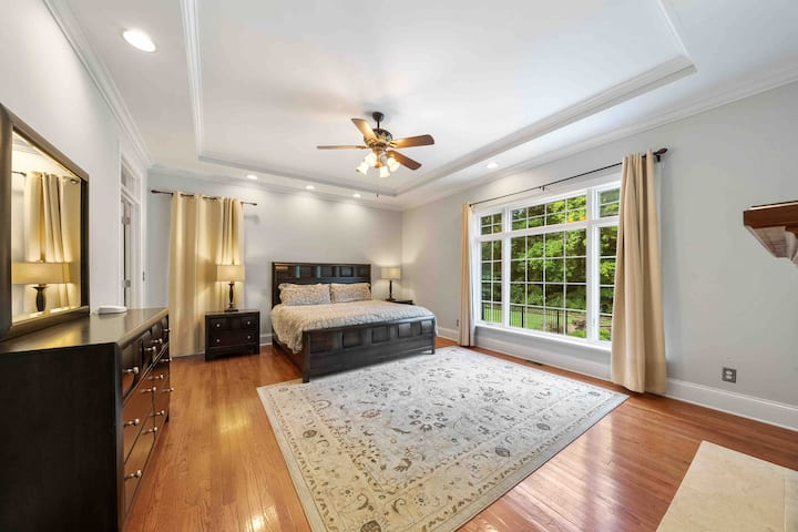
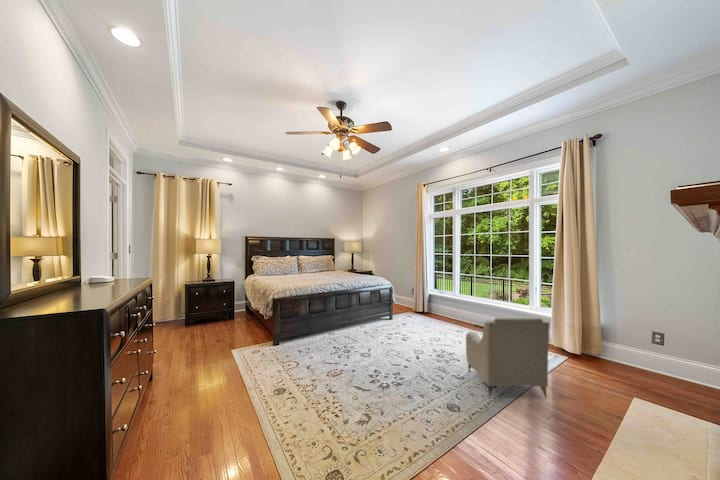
+ armchair [465,316,551,400]
